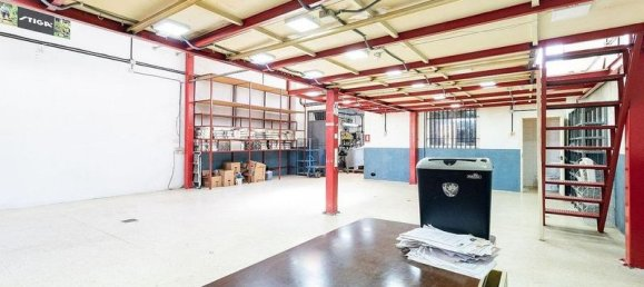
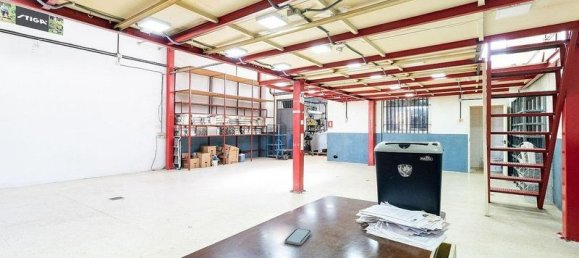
+ smartphone [284,227,312,246]
